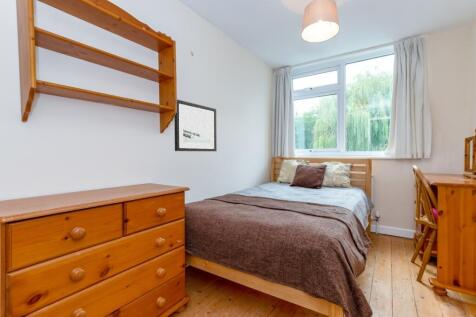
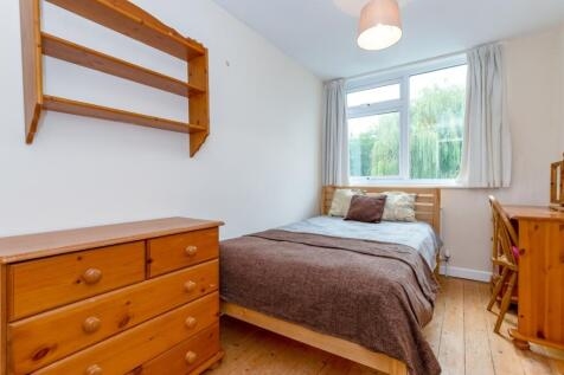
- wall art [173,99,218,152]
